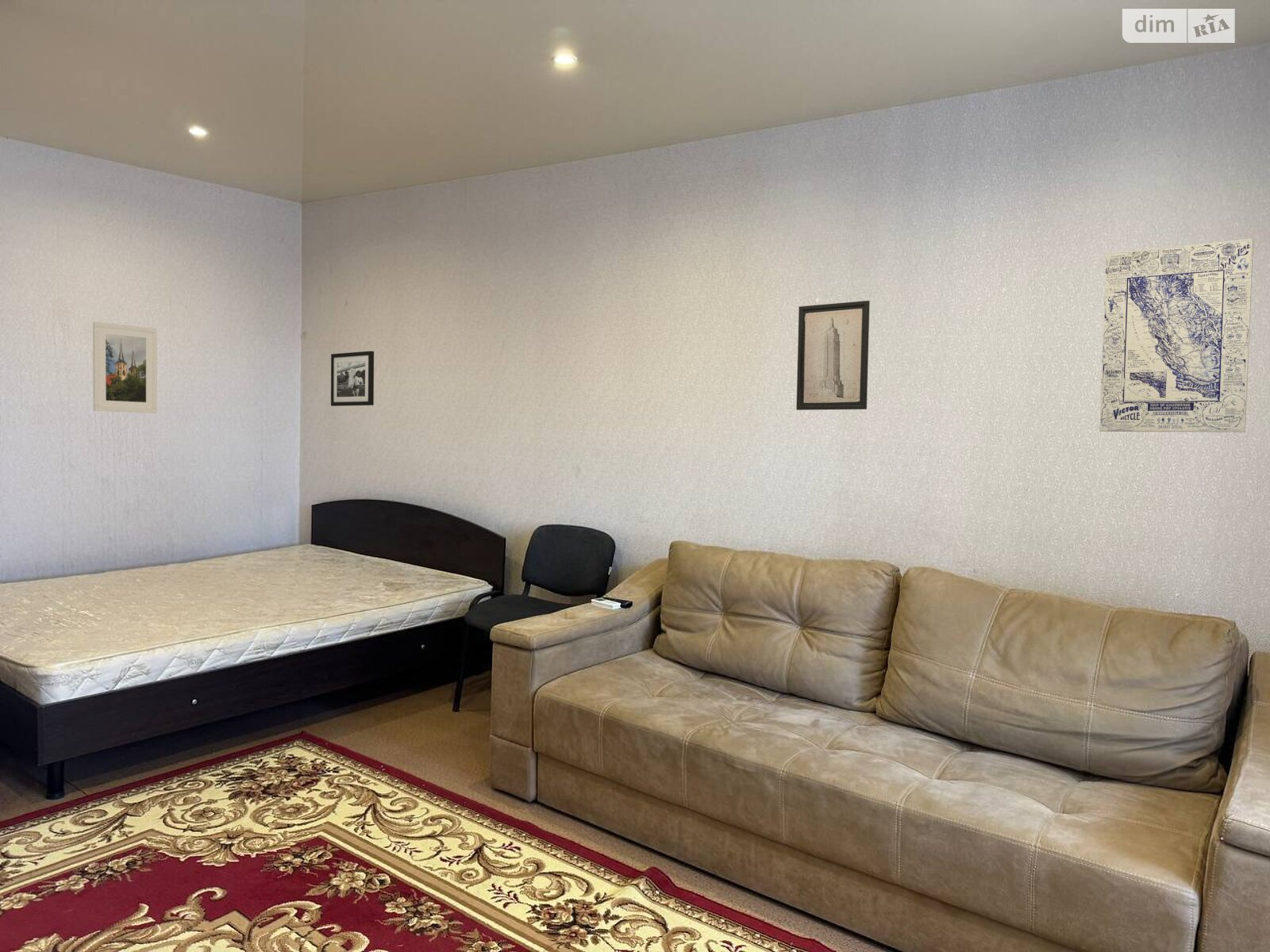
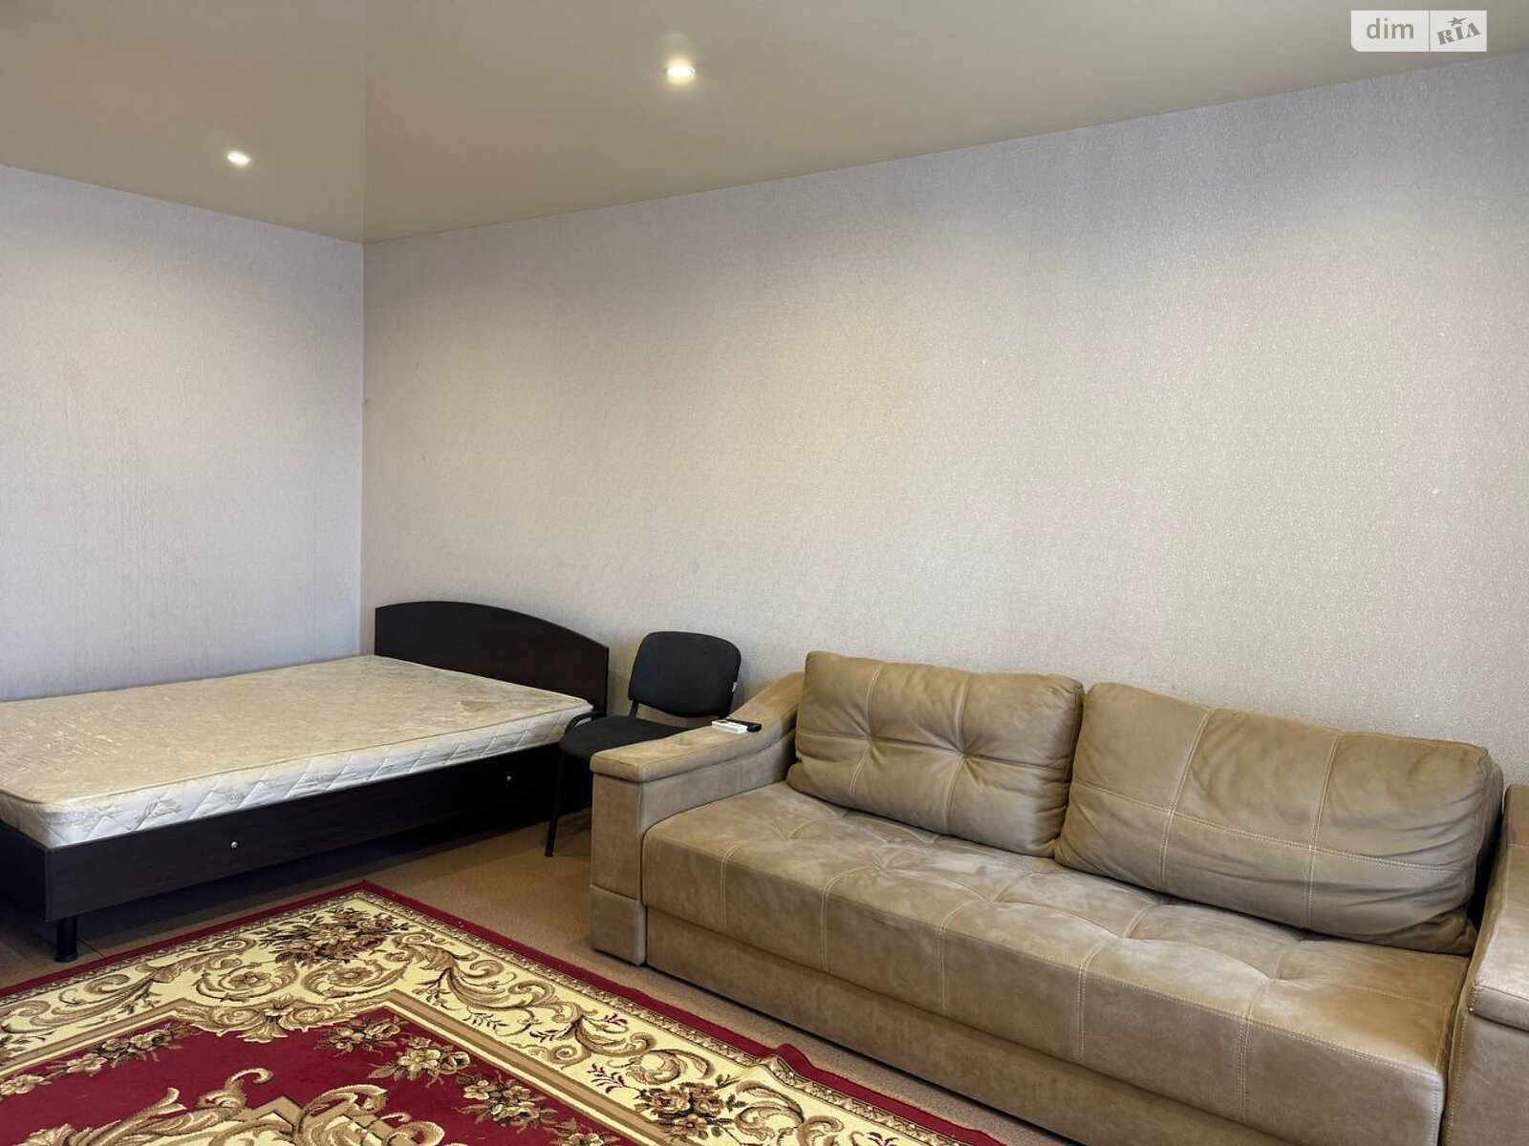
- wall art [1099,238,1254,433]
- picture frame [330,350,375,407]
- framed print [92,321,158,414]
- wall art [796,300,871,411]
